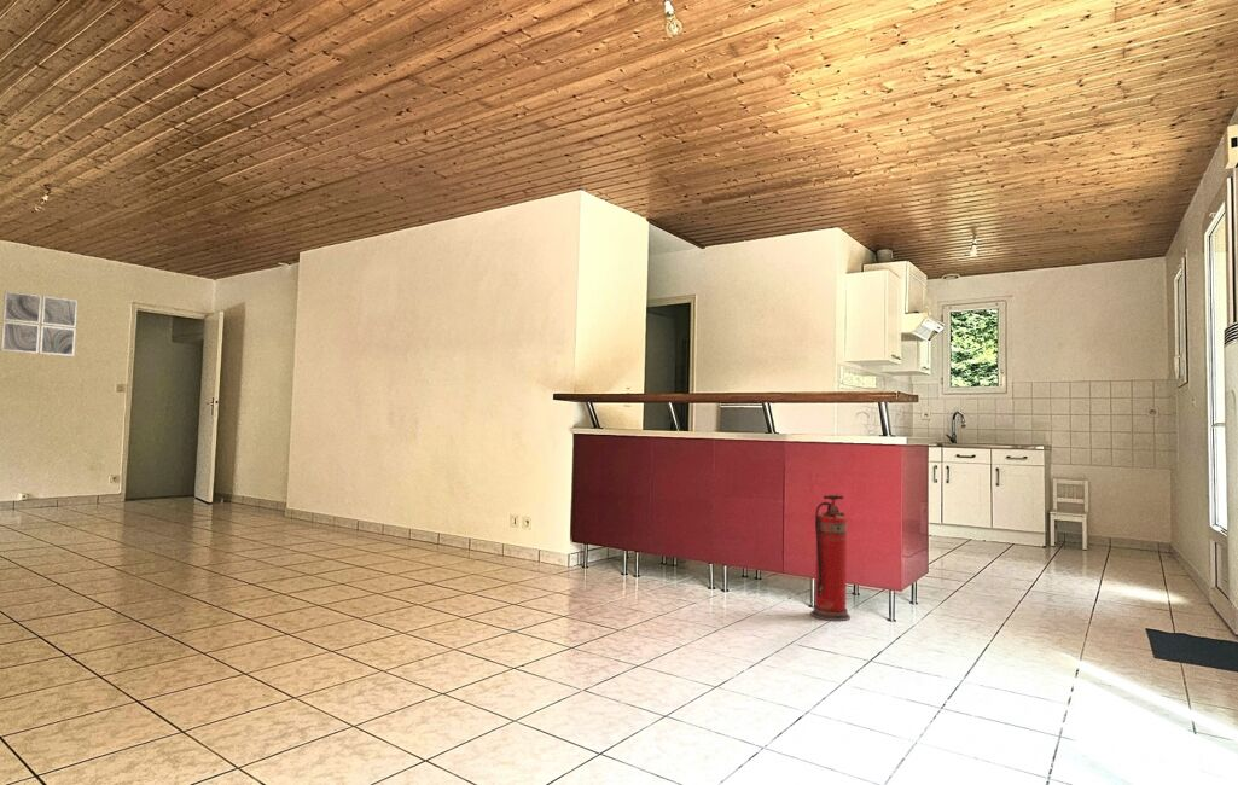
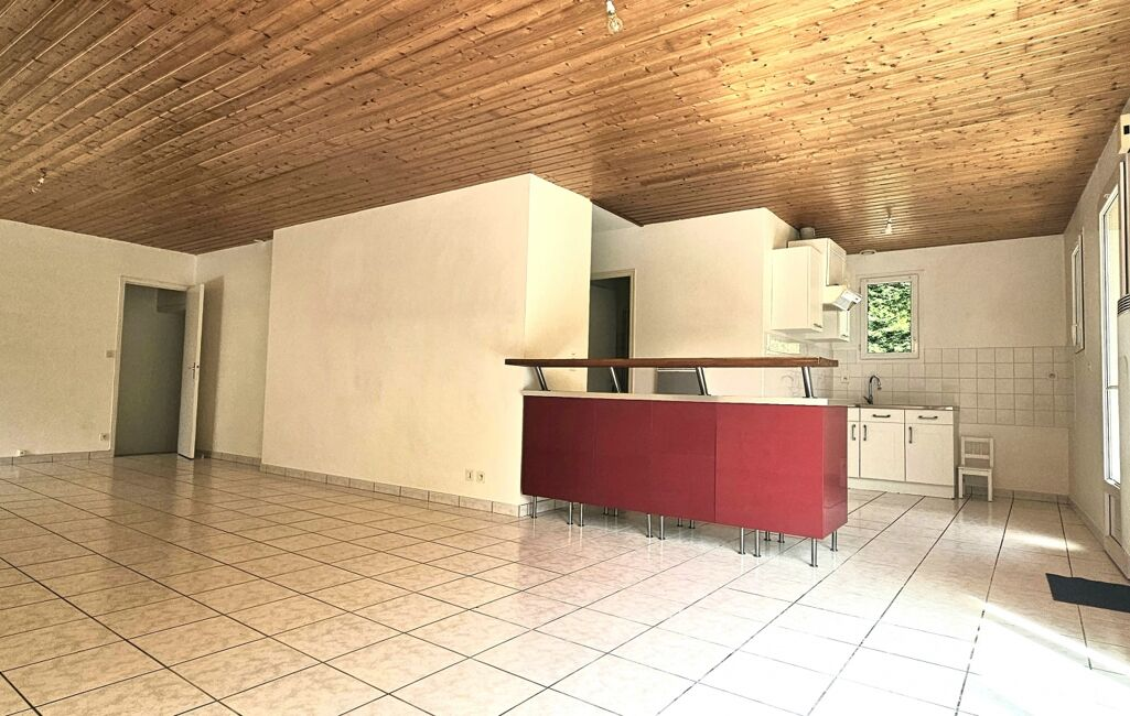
- fire extinguisher [809,494,852,622]
- wall art [0,290,79,357]
